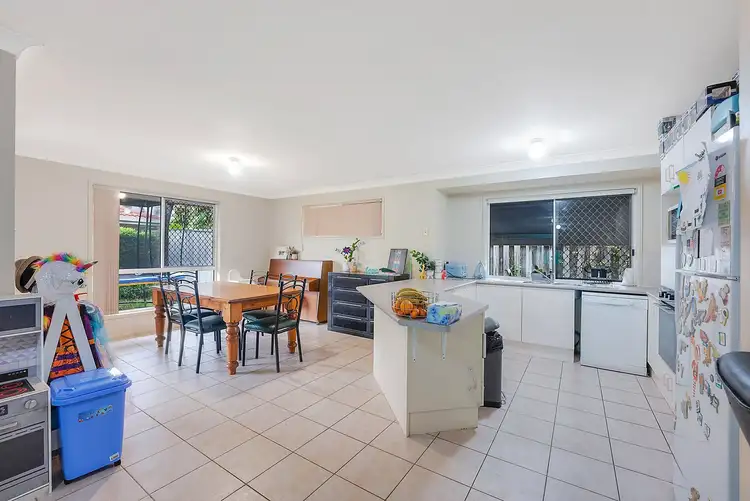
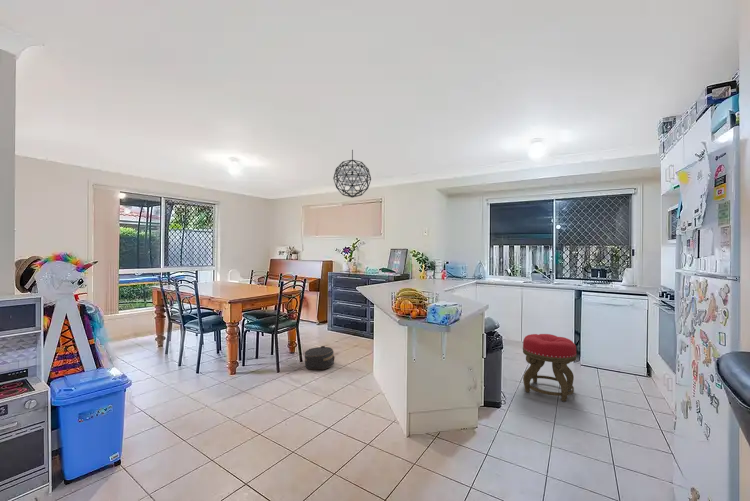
+ stool [522,333,578,403]
+ hat box [304,345,336,370]
+ pendant light [332,149,372,199]
